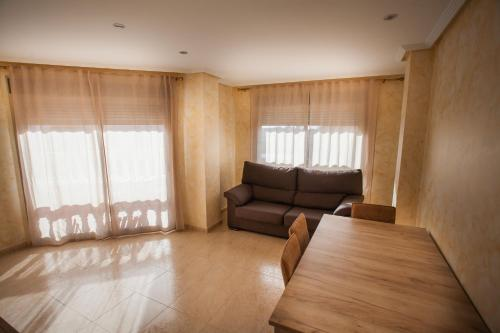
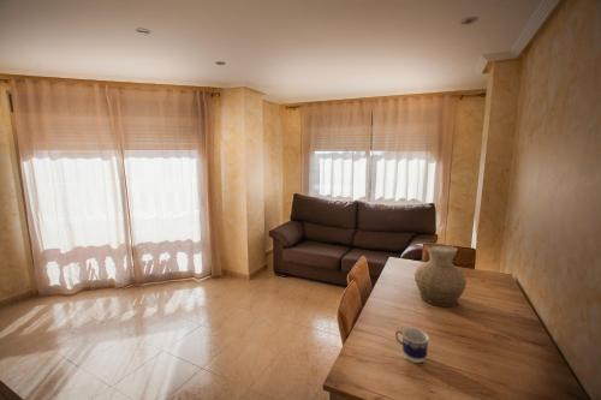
+ cup [394,327,430,364]
+ vase [413,243,468,309]
